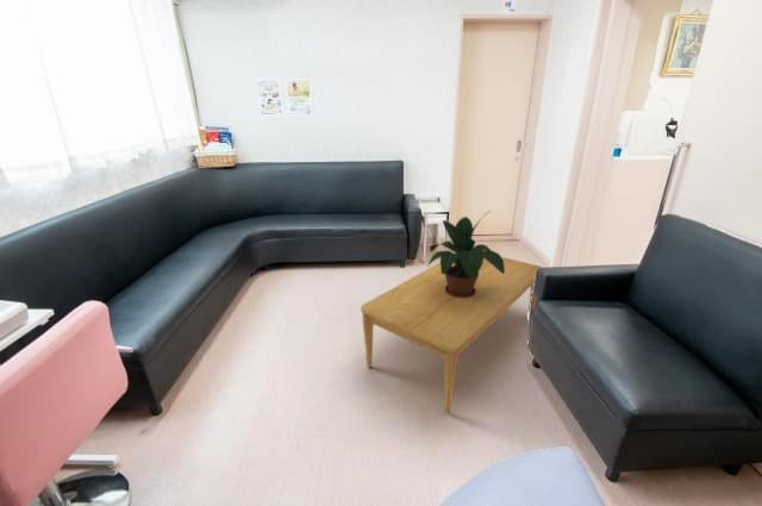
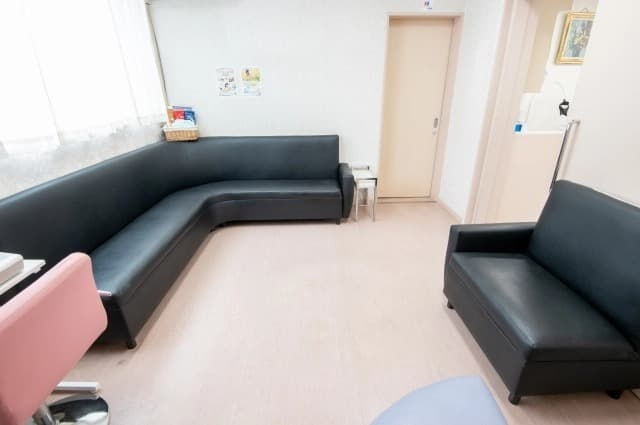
- coffee table [360,256,544,414]
- potted plant [426,210,505,298]
